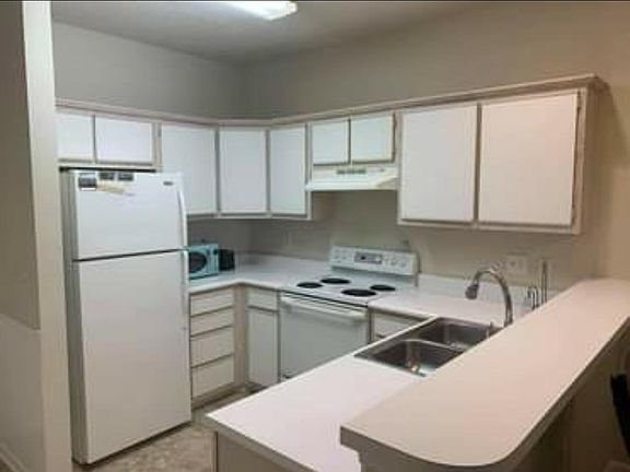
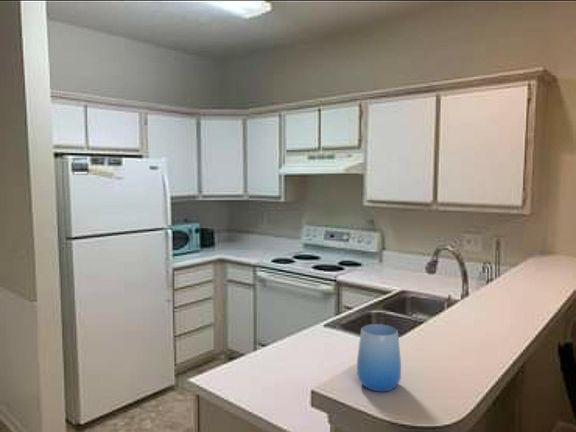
+ cup [356,323,402,393]
